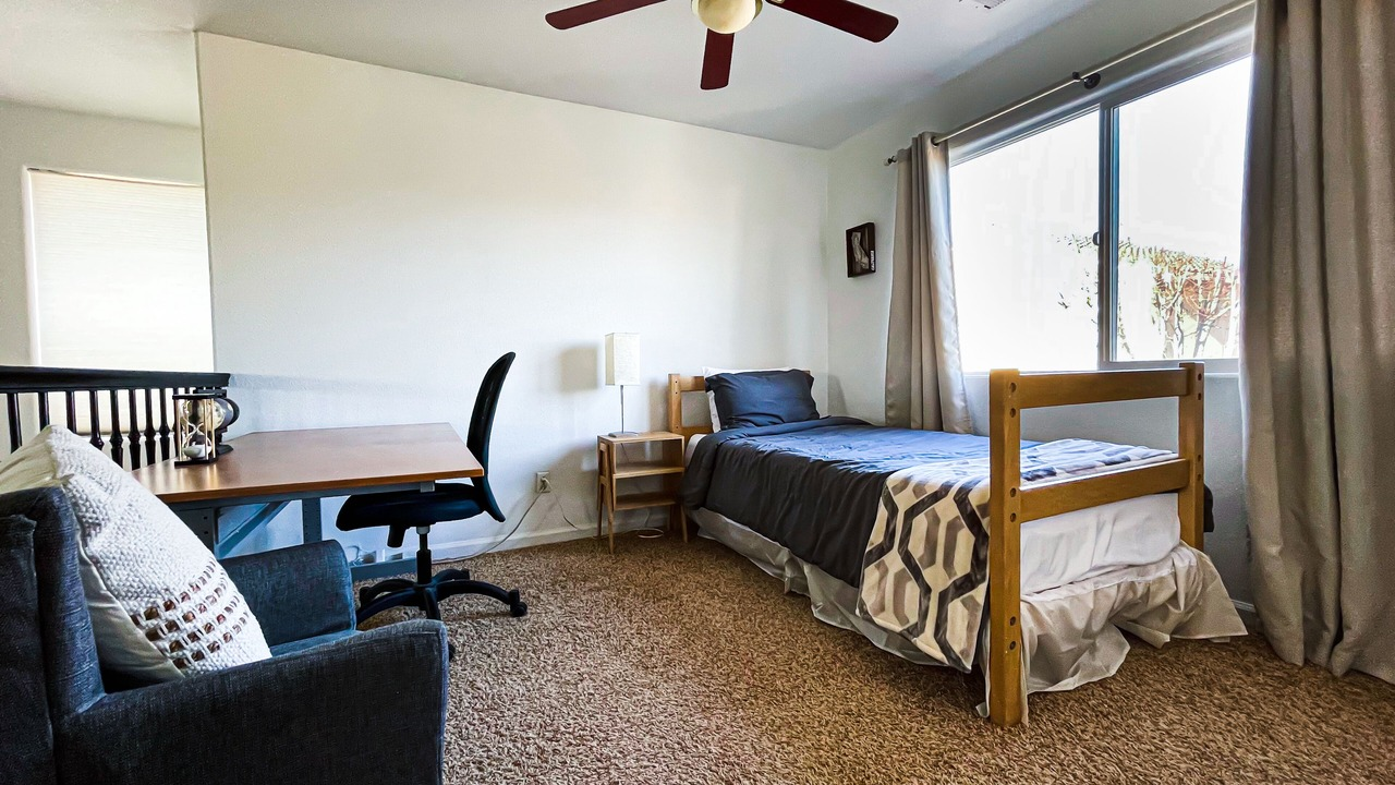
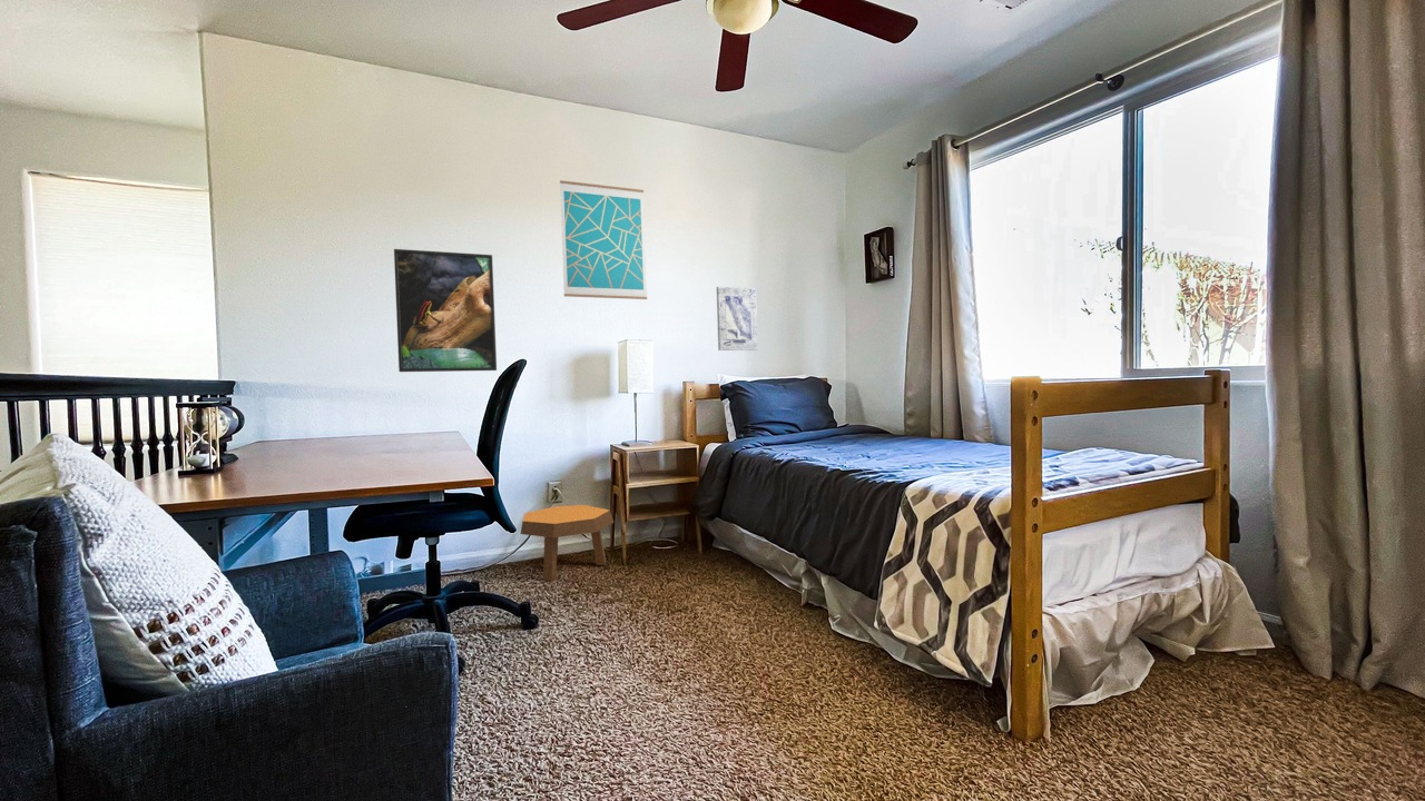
+ wall art [716,286,759,352]
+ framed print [393,248,498,373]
+ footstool [520,504,615,582]
+ wall art [559,179,648,300]
